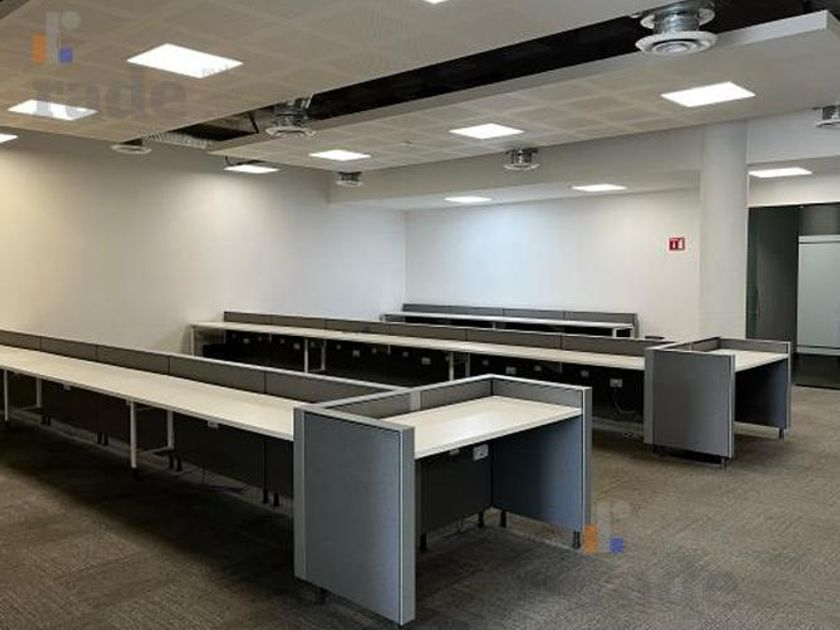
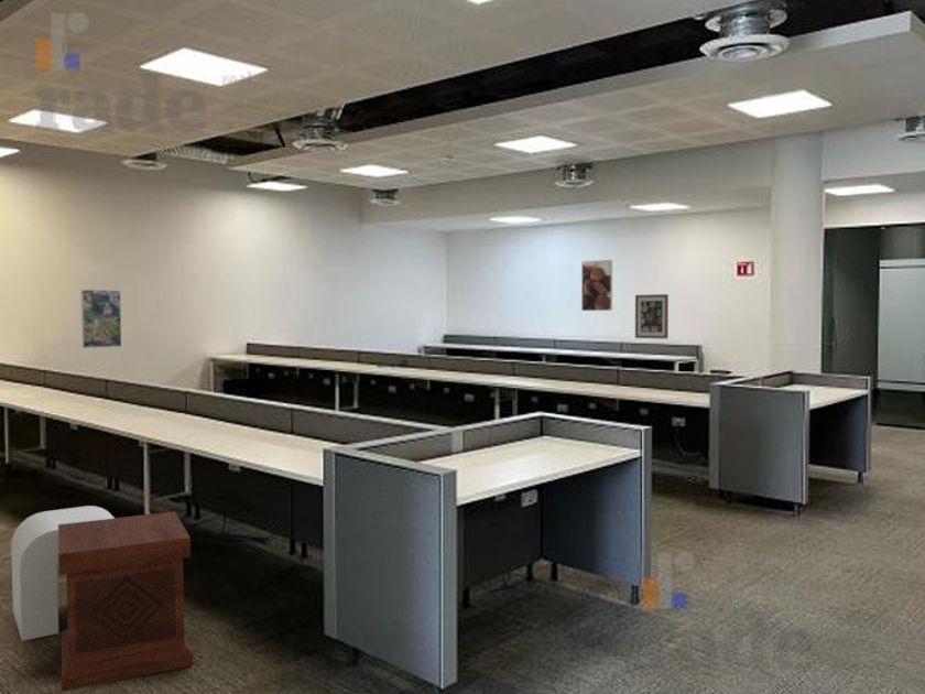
+ stool [10,505,116,642]
+ side table [57,510,194,693]
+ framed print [580,259,613,312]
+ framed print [79,289,123,349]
+ wall art [634,293,670,339]
